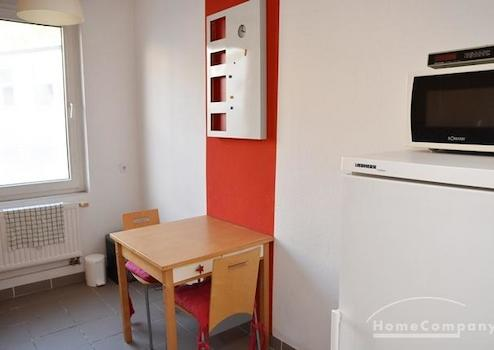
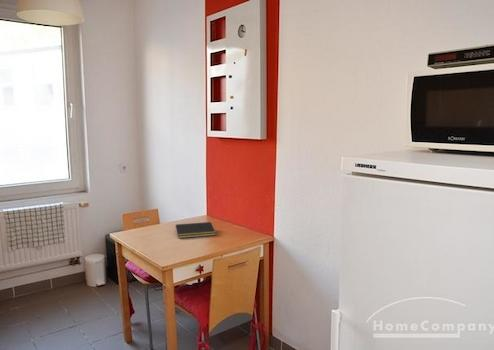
+ notepad [174,221,217,239]
